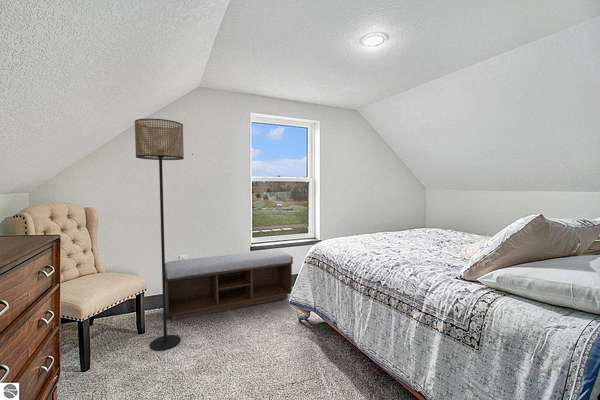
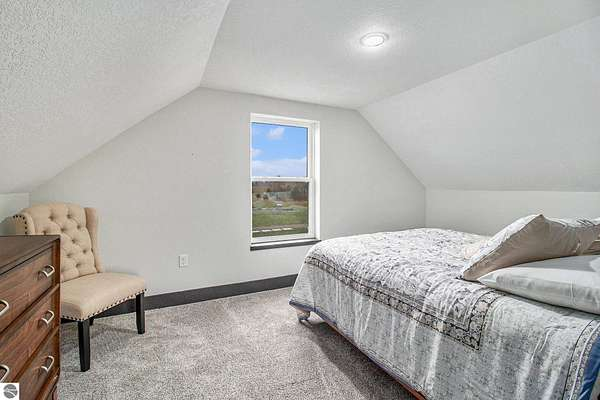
- bench [165,249,294,321]
- floor lamp [134,118,185,351]
